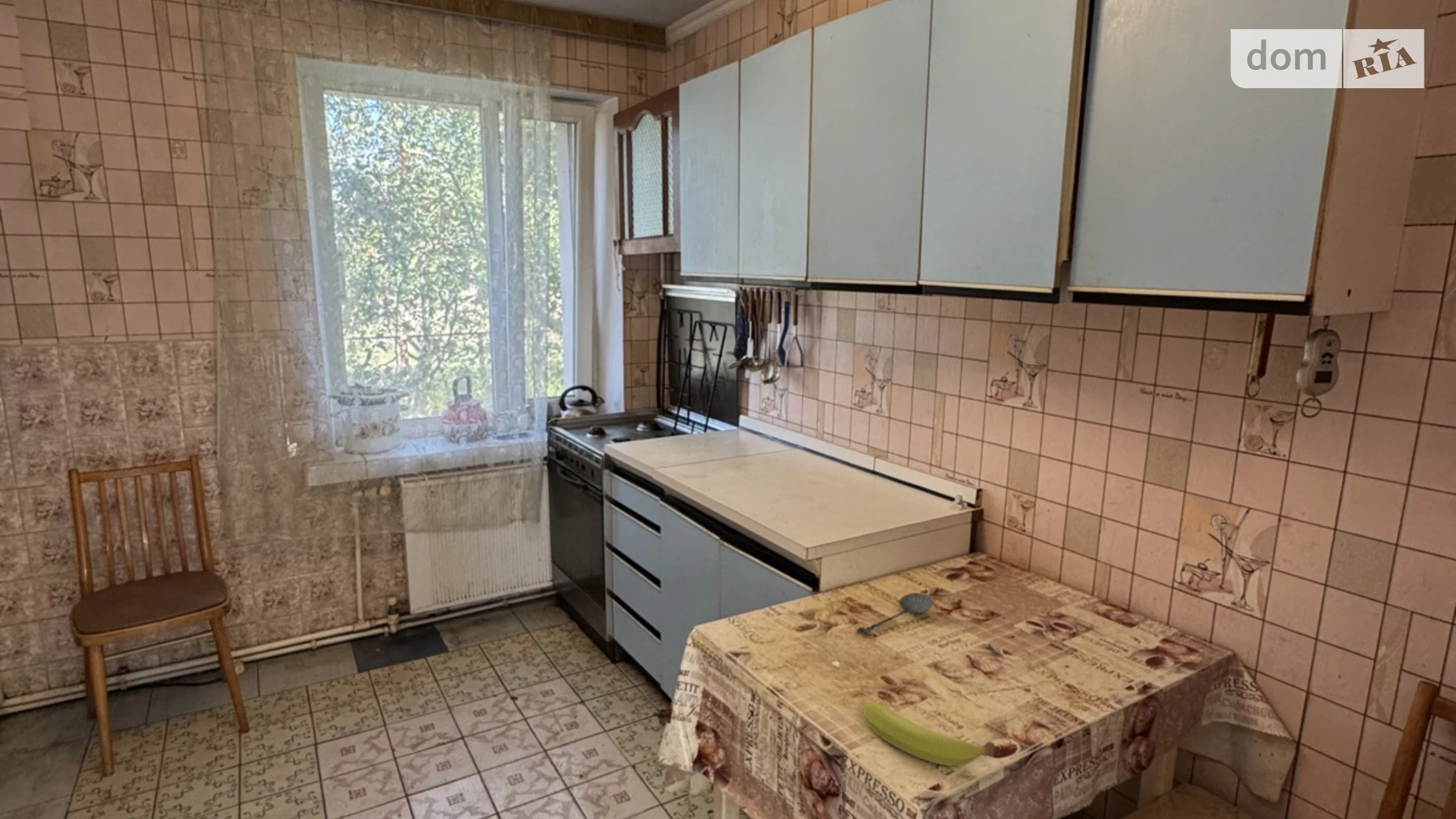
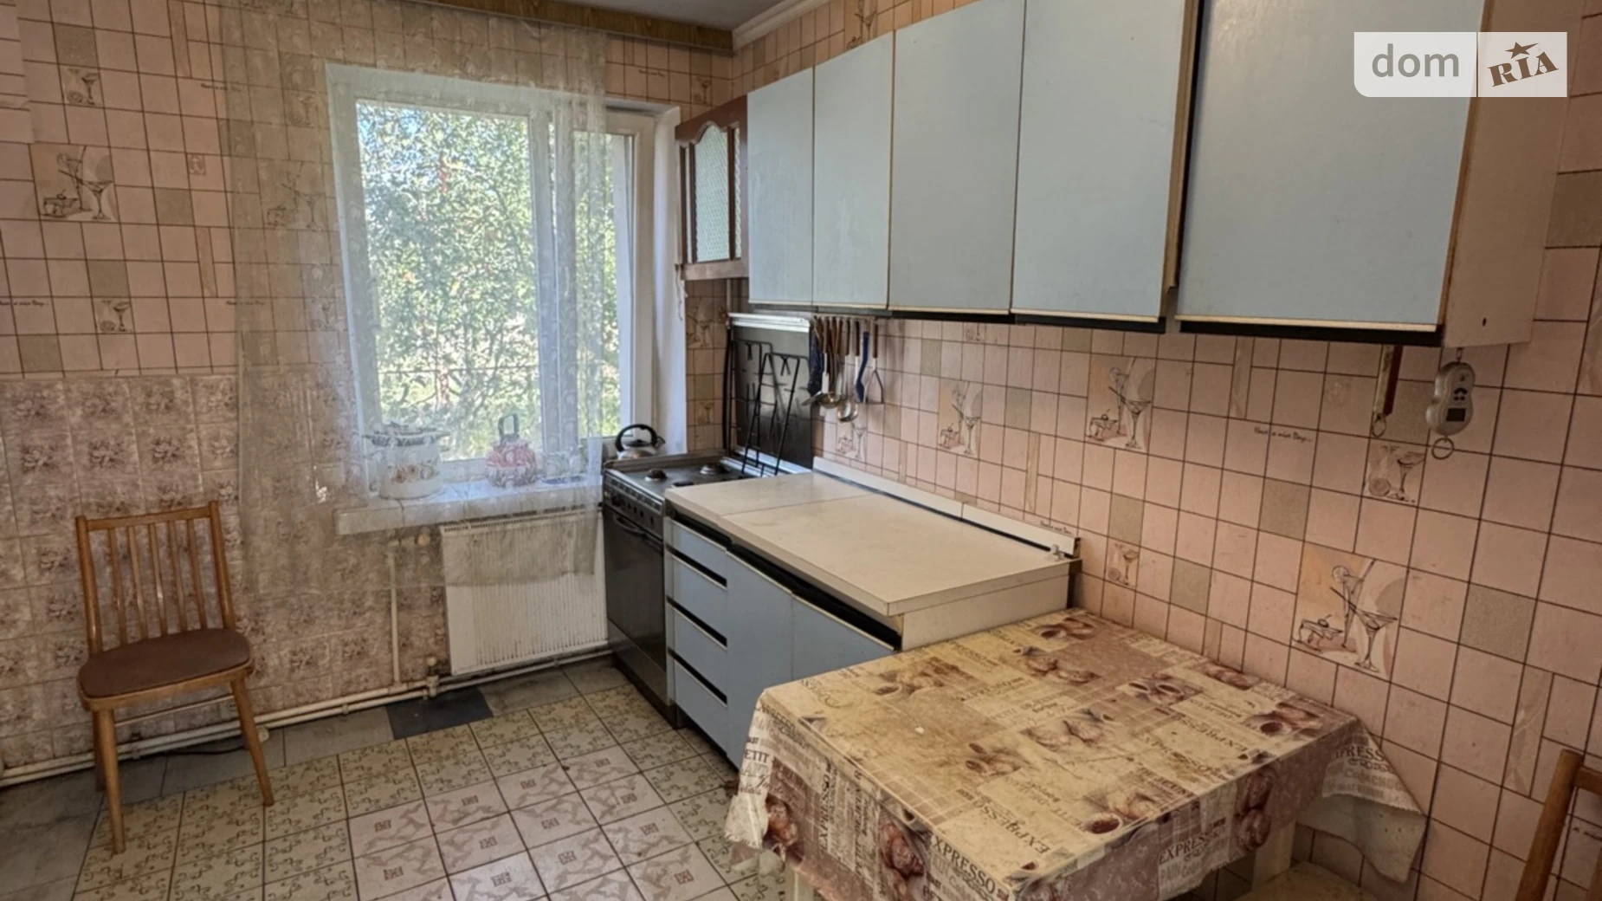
- spoon [855,592,934,635]
- fruit [862,701,997,766]
